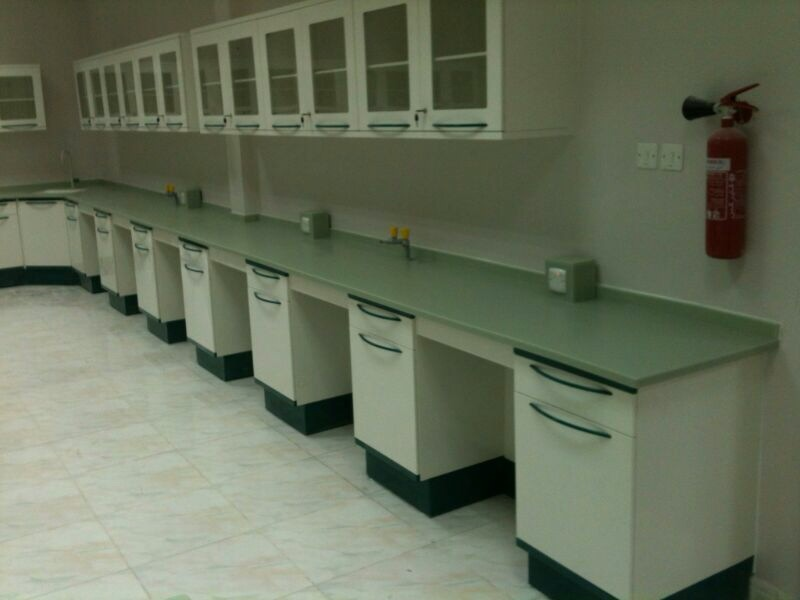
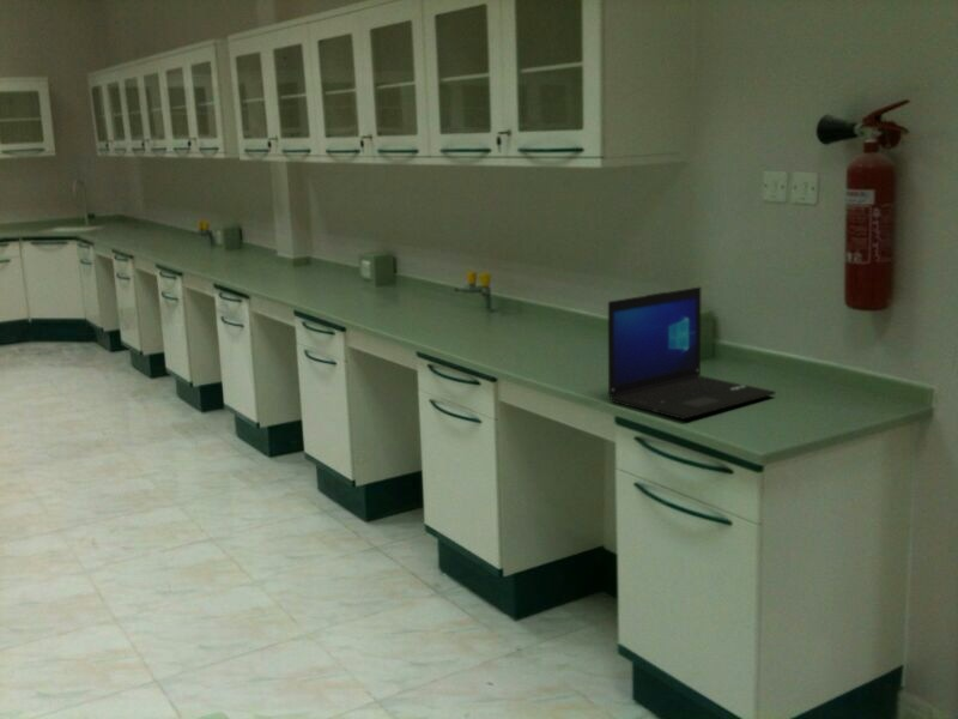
+ laptop [607,285,777,421]
